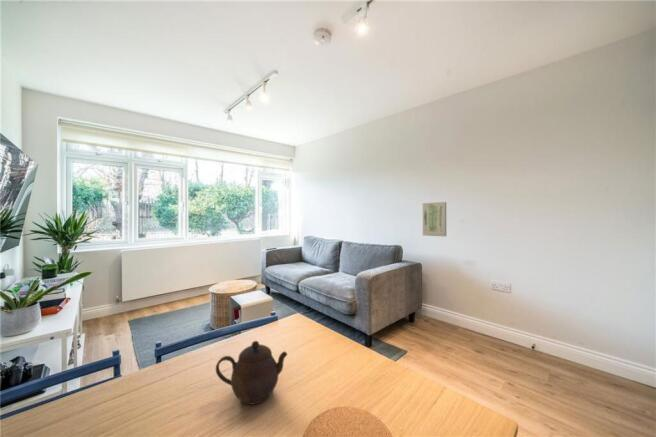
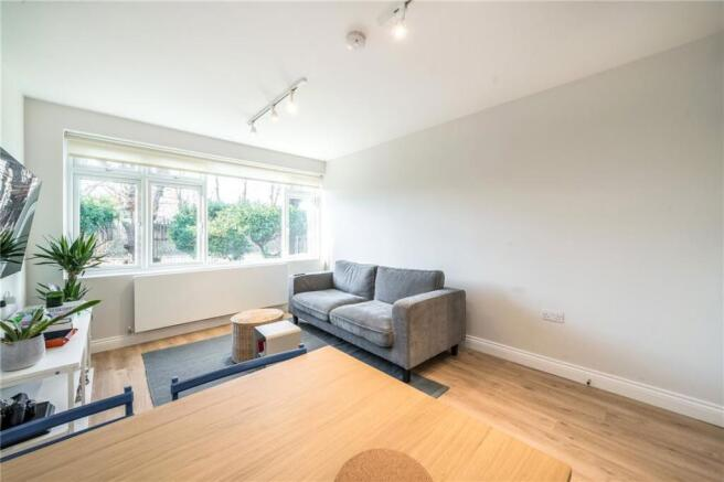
- teapot [215,340,288,406]
- wall art [422,201,447,237]
